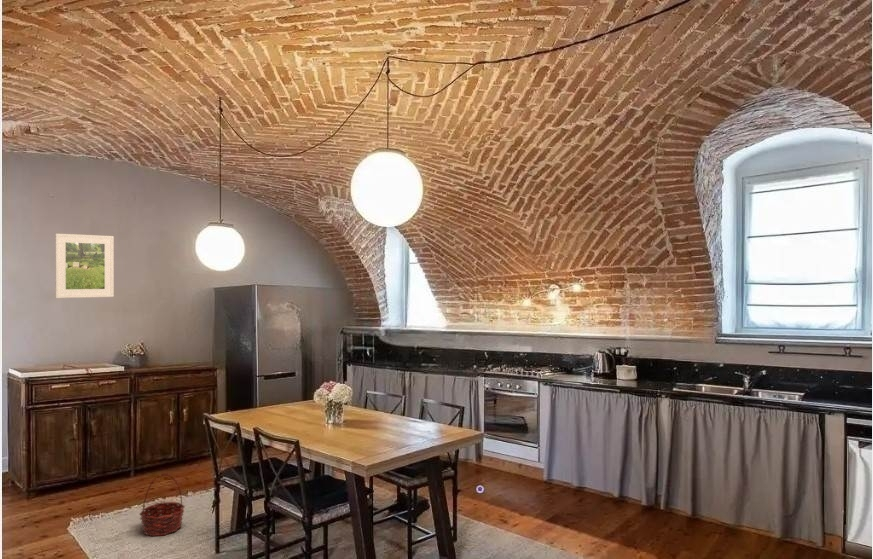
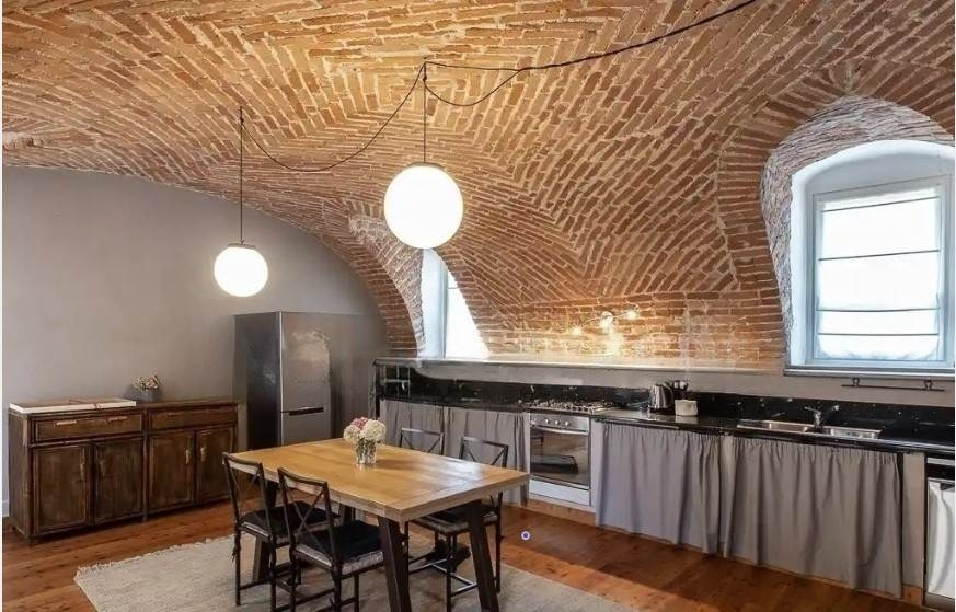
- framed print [54,232,115,299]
- basket [138,473,186,537]
